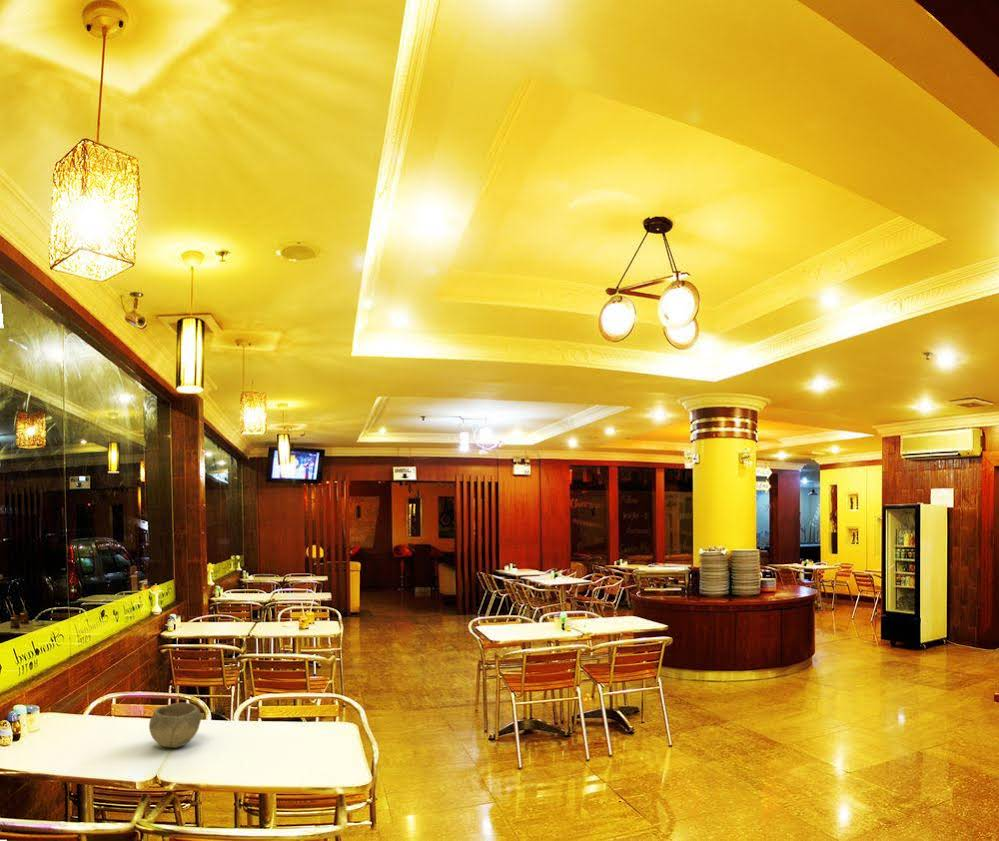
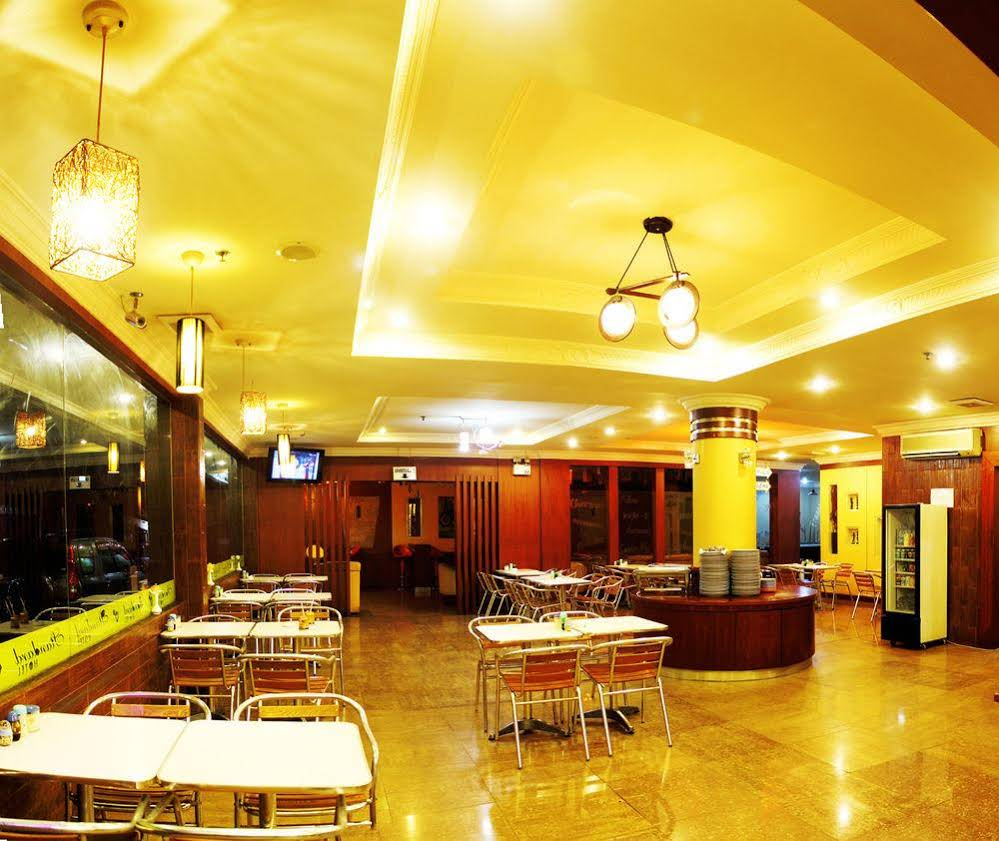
- bowl [148,702,202,749]
